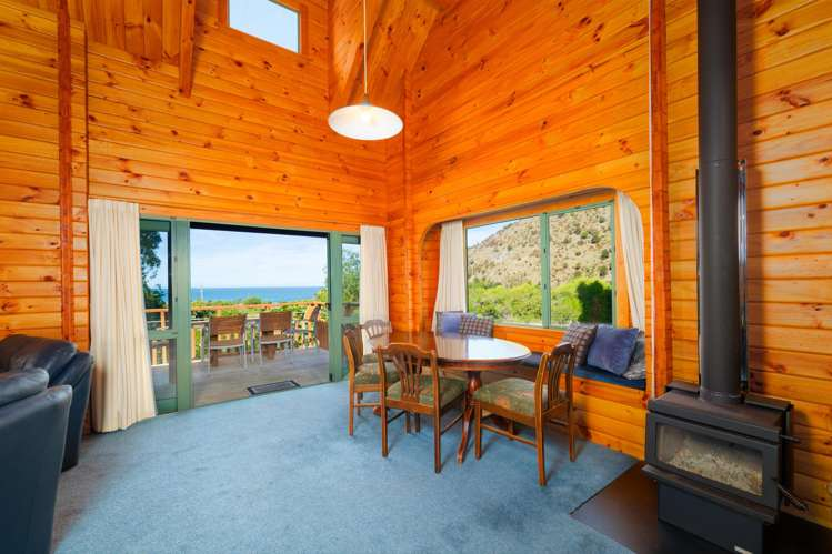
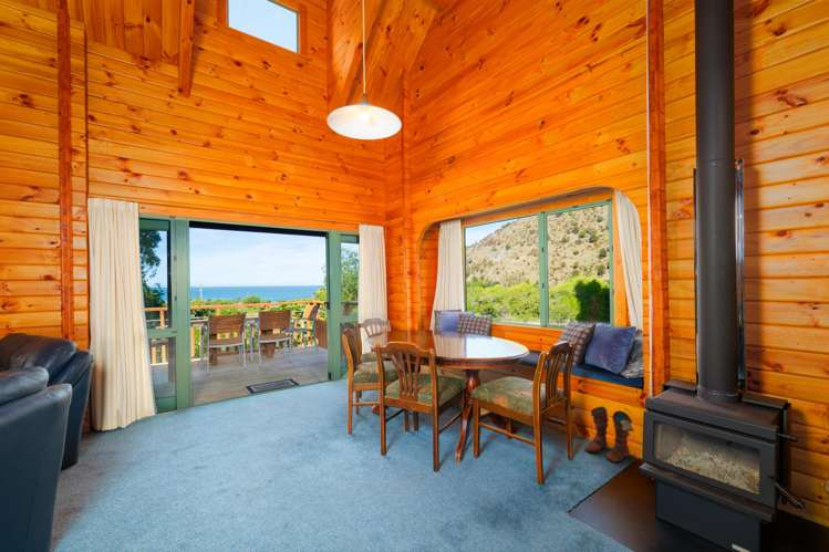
+ boots [583,406,635,464]
